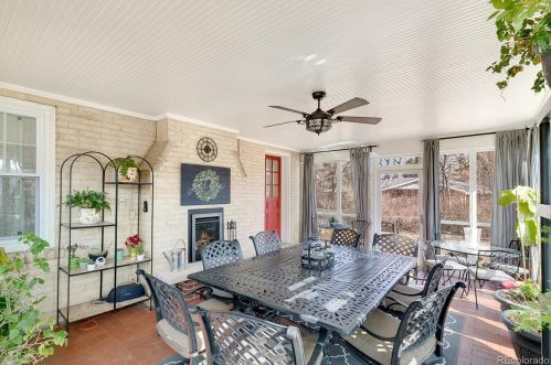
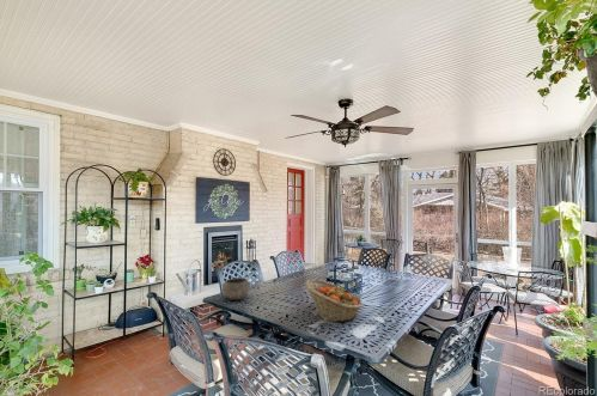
+ bowl [221,276,251,301]
+ fruit basket [304,279,364,323]
